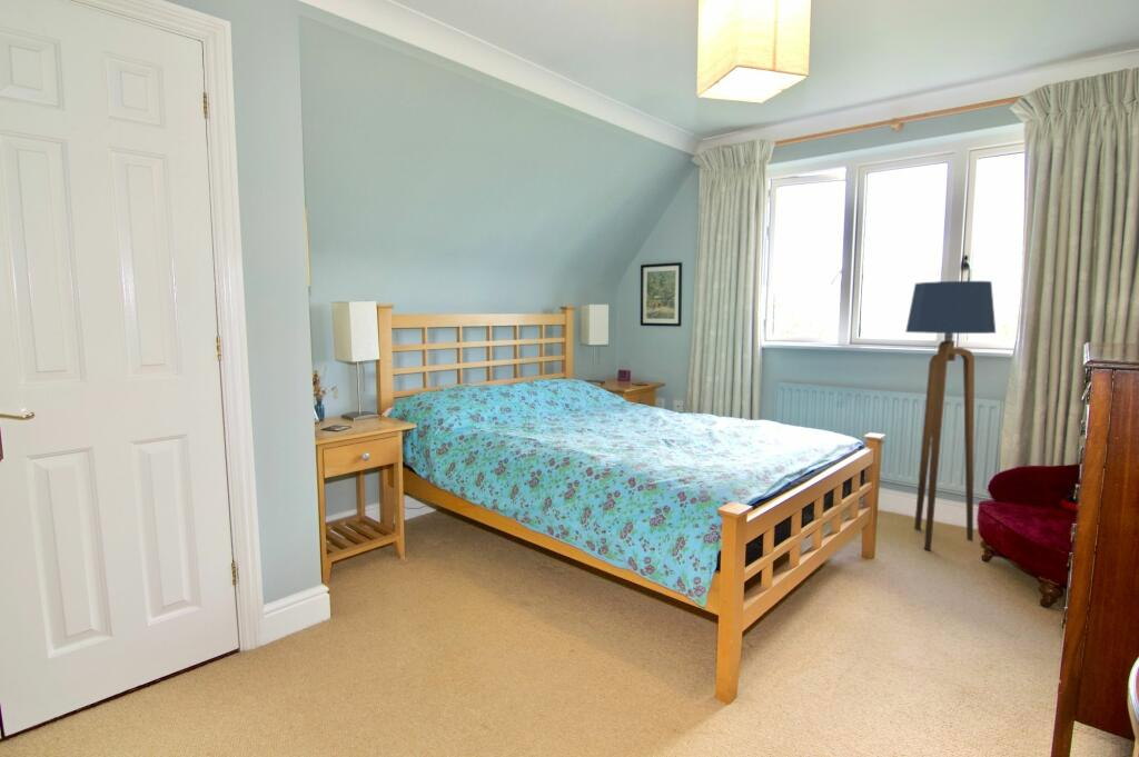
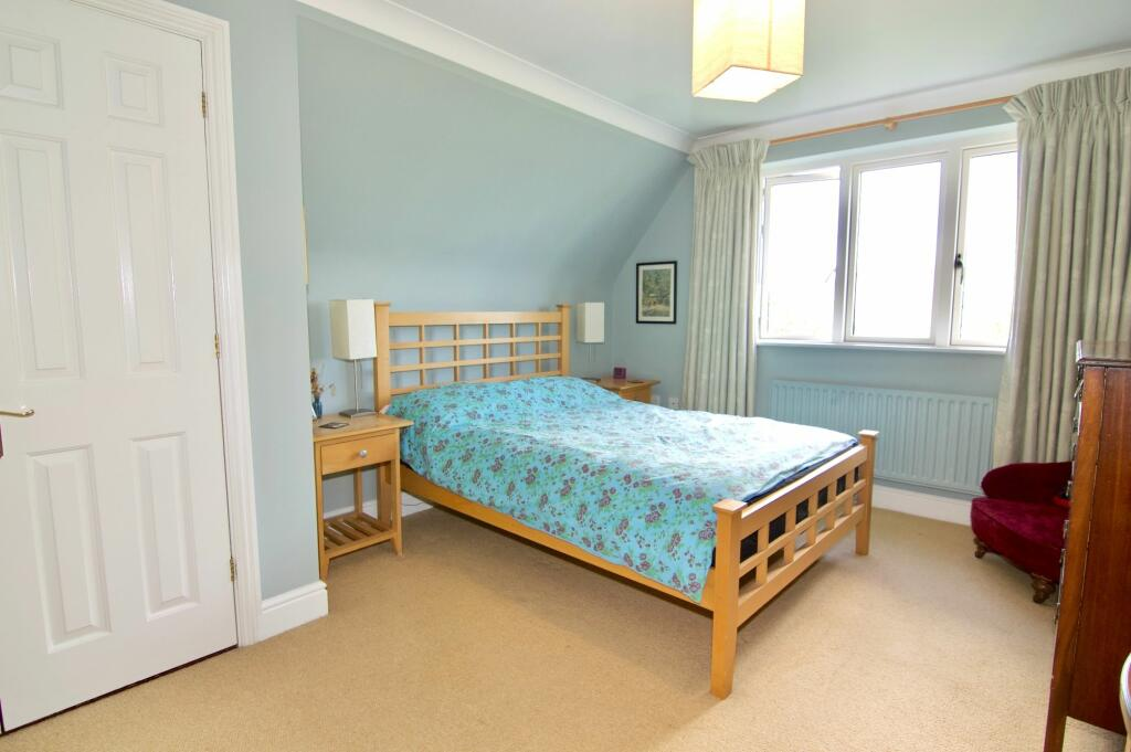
- floor lamp [904,280,997,551]
